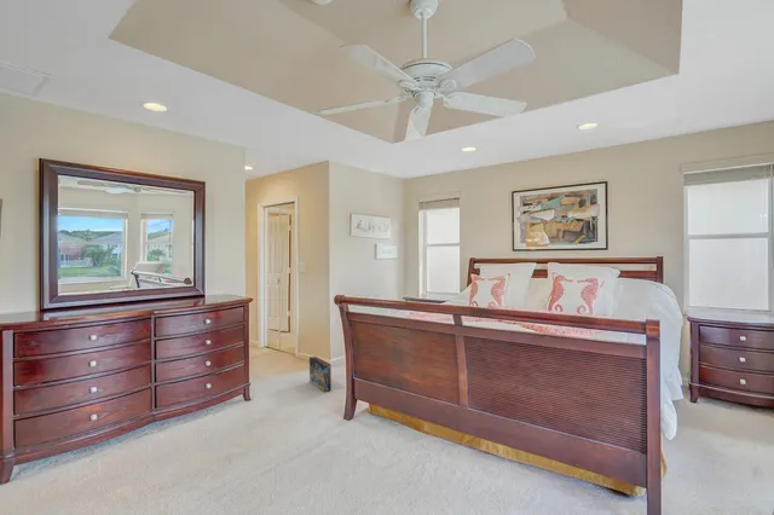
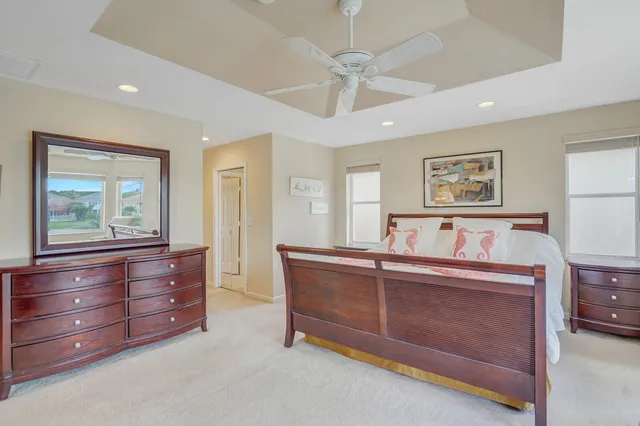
- box [308,355,333,393]
